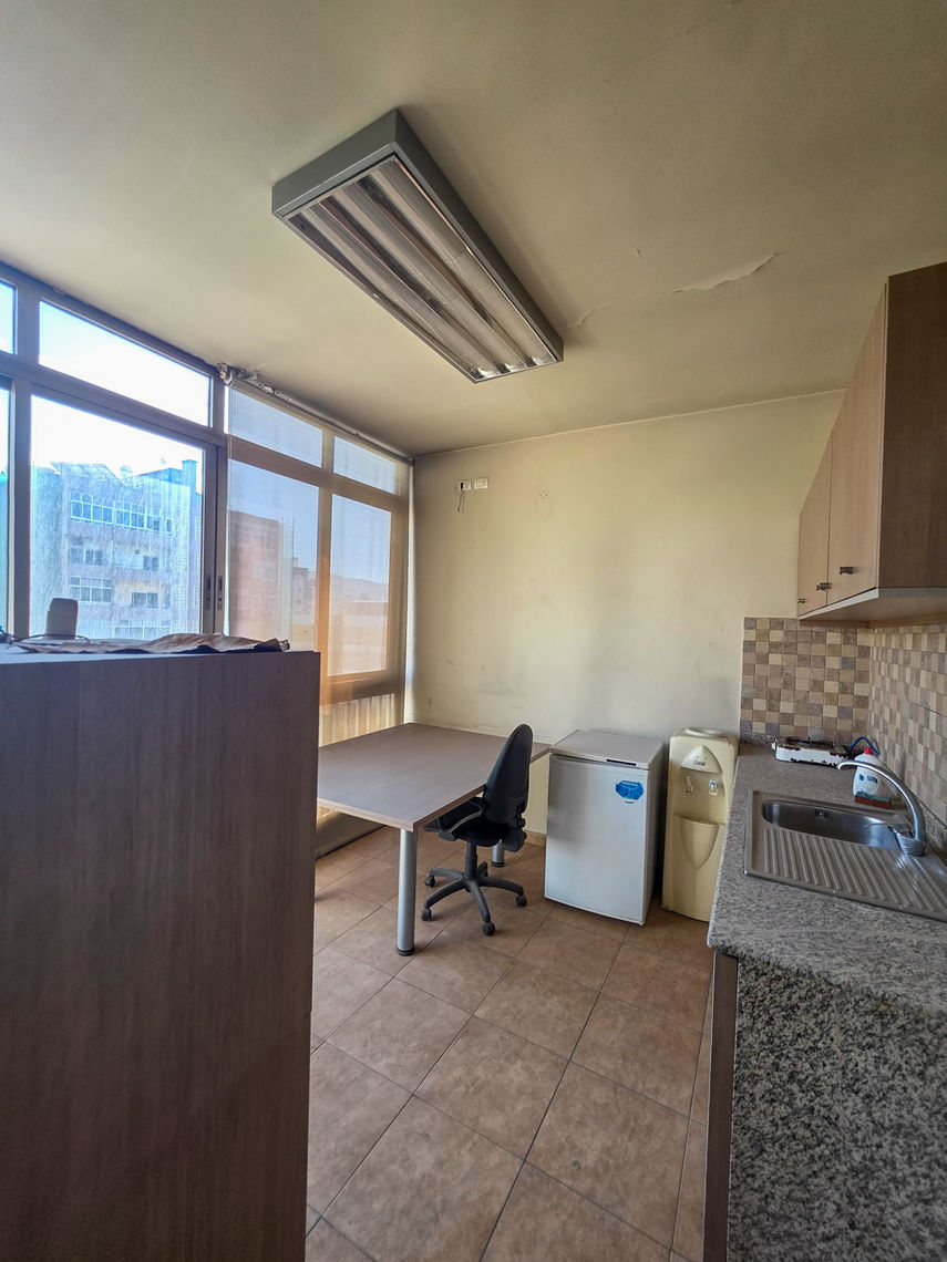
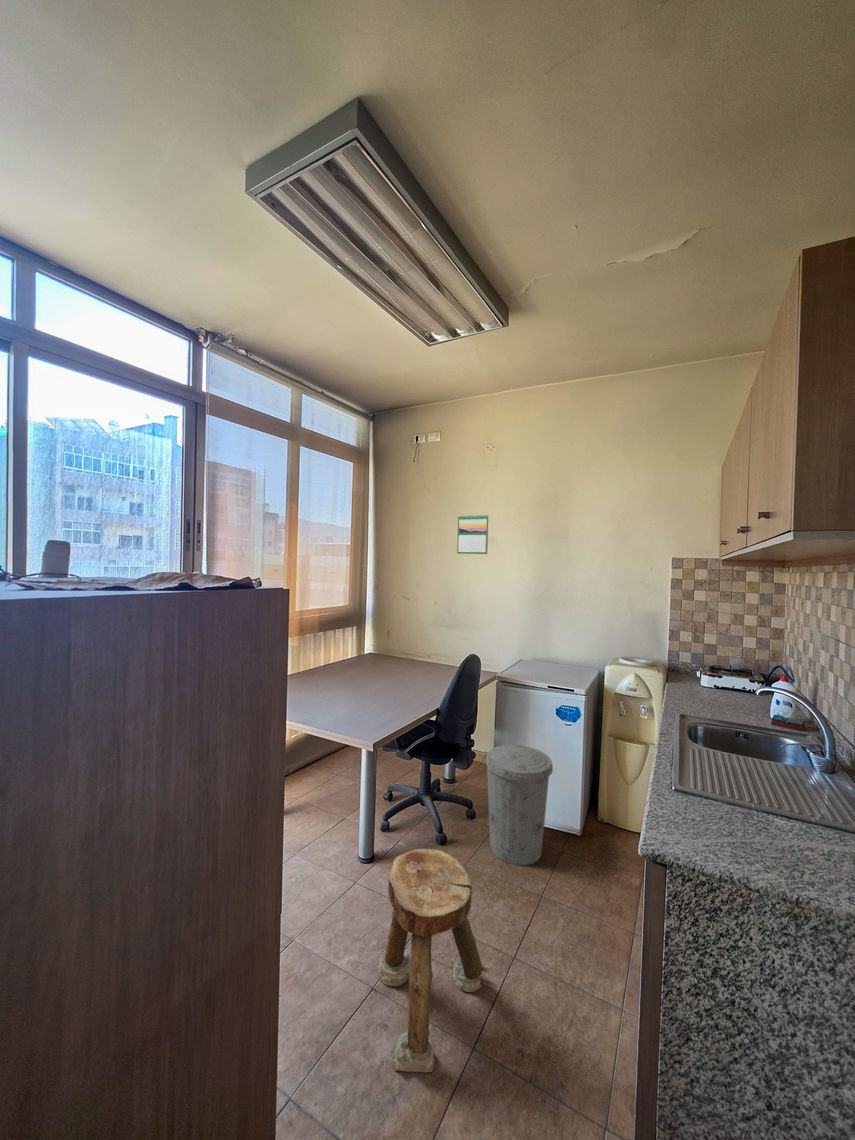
+ trash can [485,744,554,866]
+ calendar [456,513,489,555]
+ stool [377,848,483,1073]
